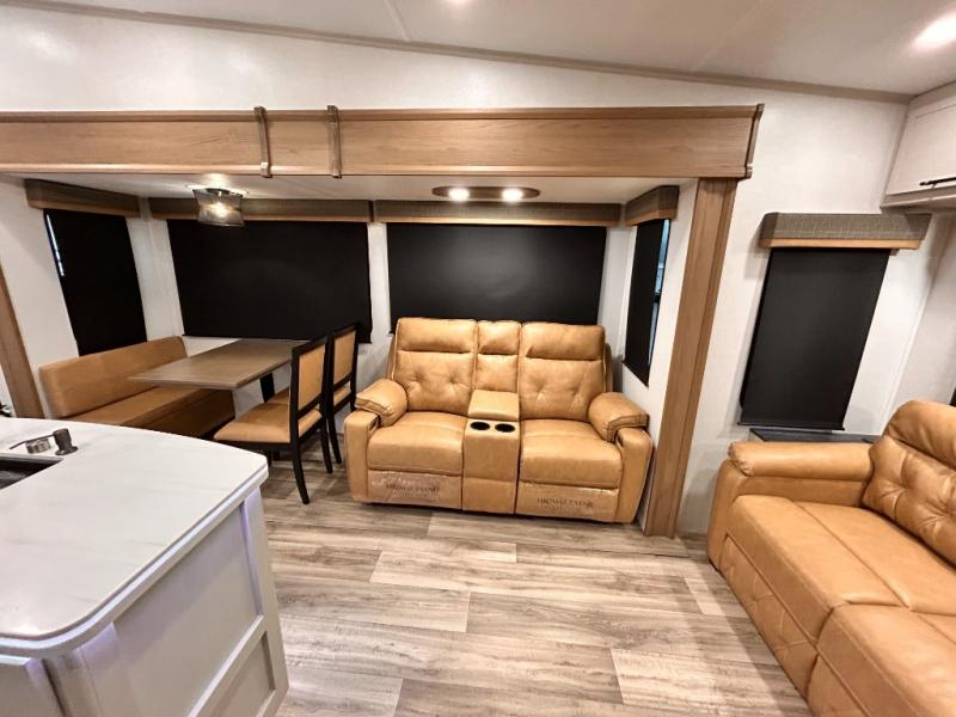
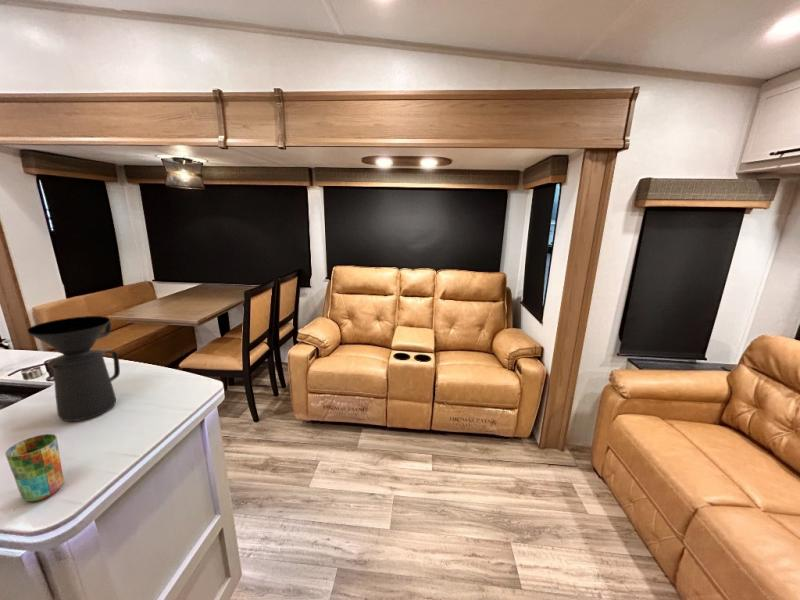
+ cup [4,433,65,502]
+ coffee maker [27,315,121,422]
